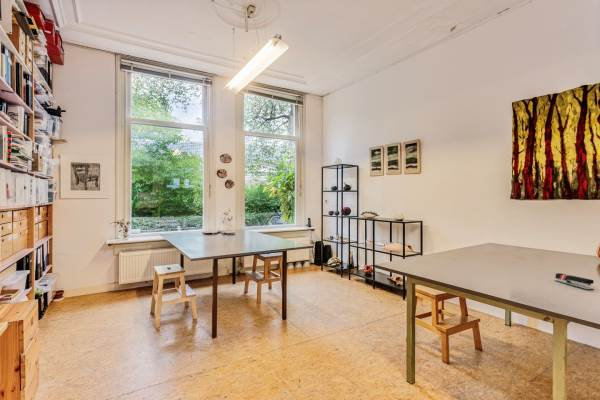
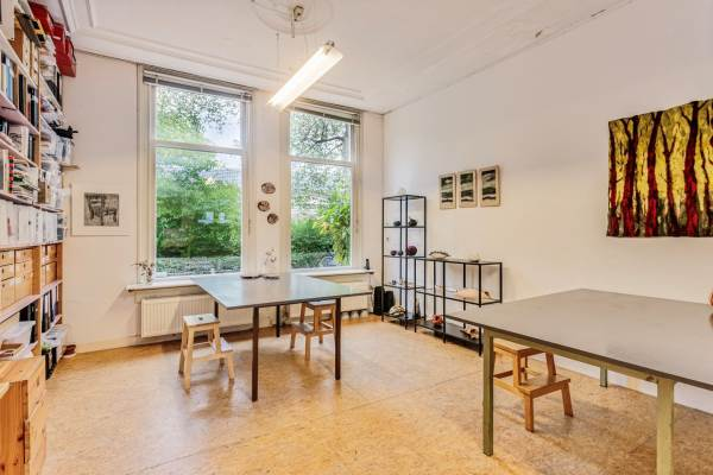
- stapler [554,272,595,291]
